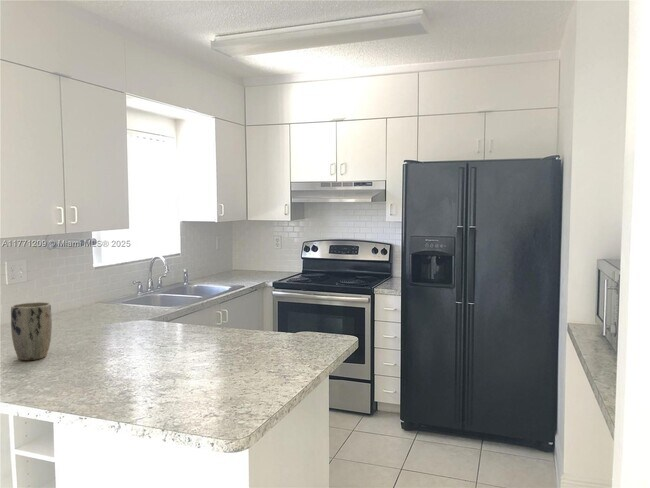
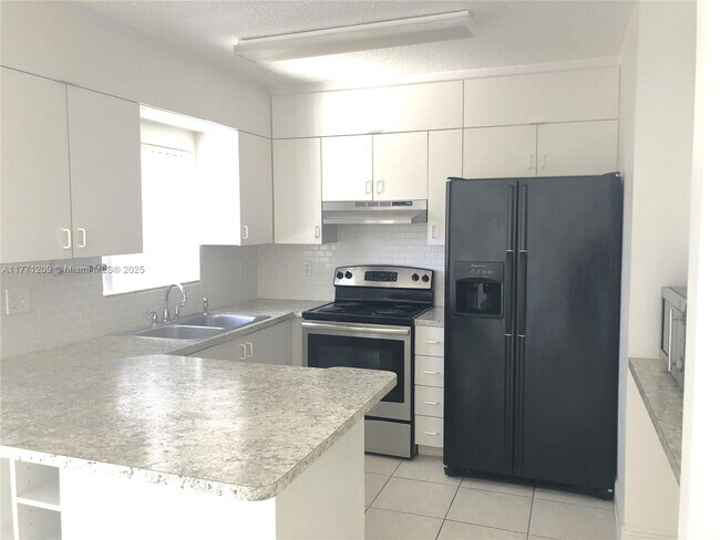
- plant pot [10,301,53,361]
